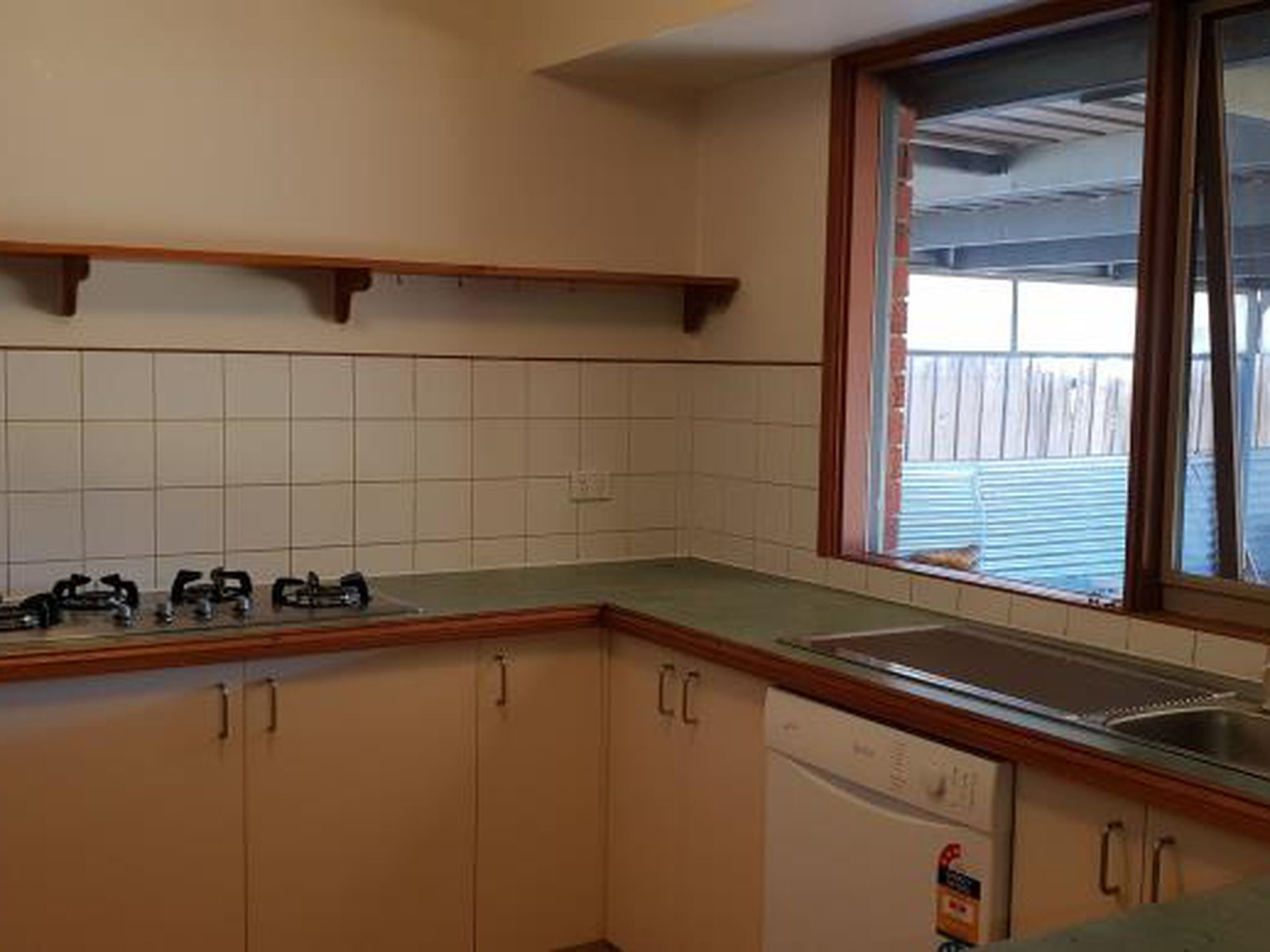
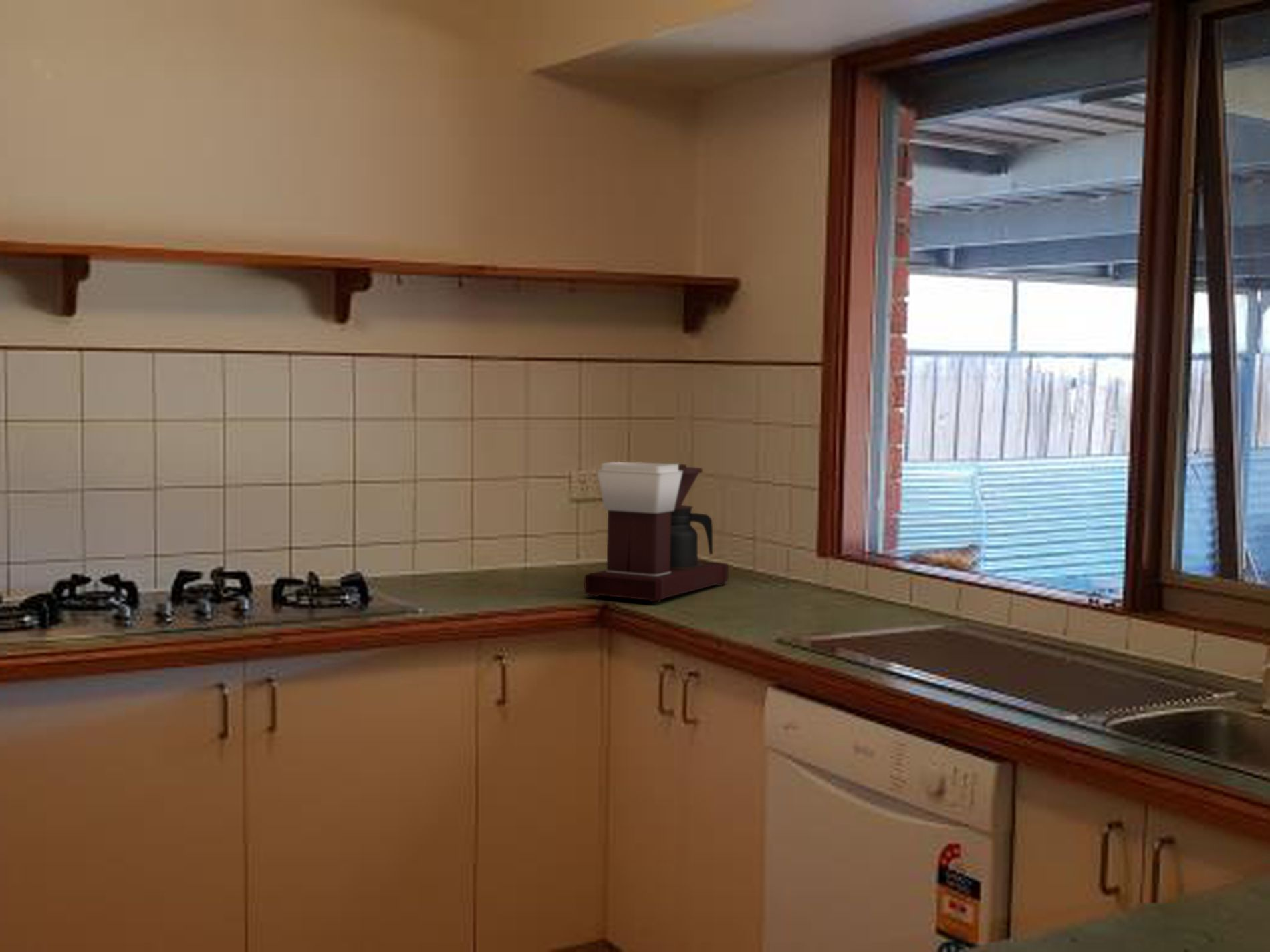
+ coffee maker [584,461,729,603]
